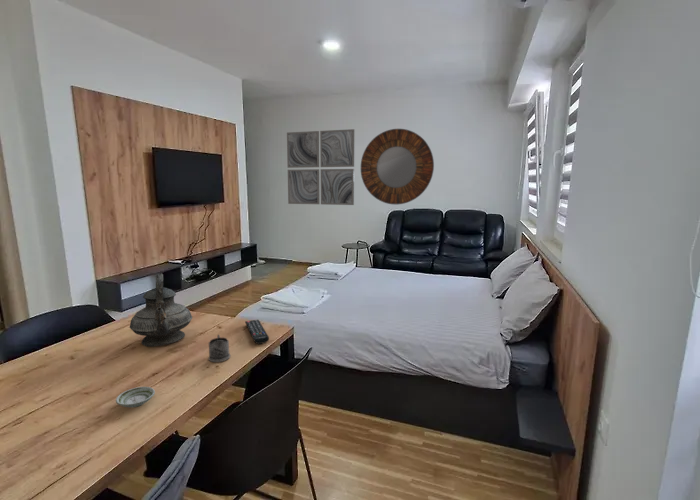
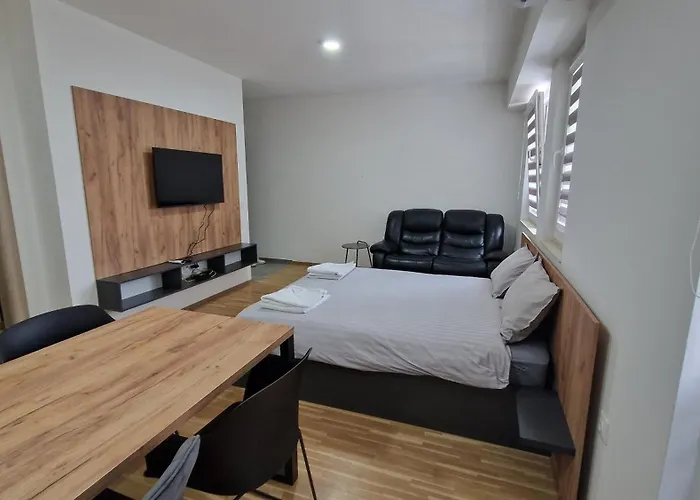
- home mirror [360,128,435,205]
- remote control [244,319,270,345]
- teapot [129,272,193,348]
- tea glass holder [207,334,231,363]
- saucer [115,386,156,409]
- wall art [286,128,355,206]
